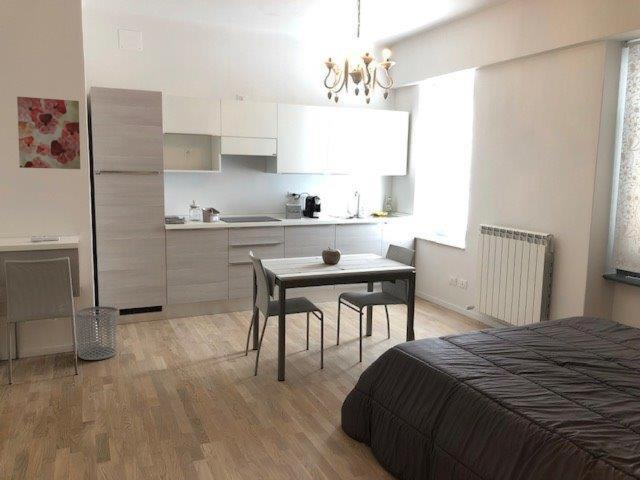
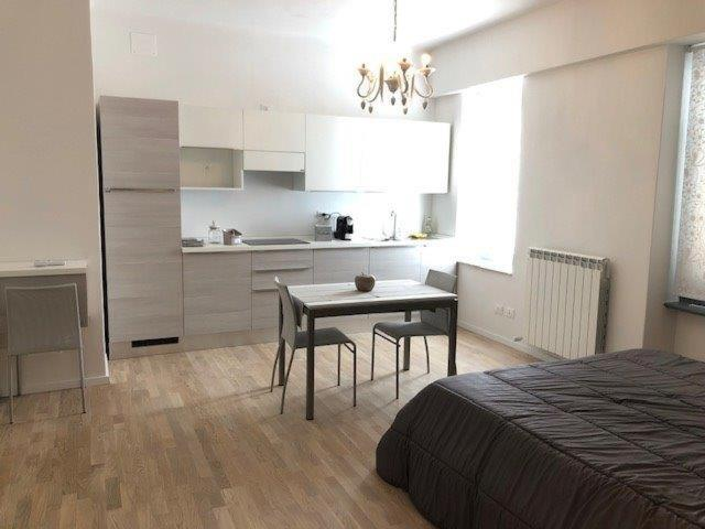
- wall art [16,95,81,170]
- waste bin [74,305,118,361]
